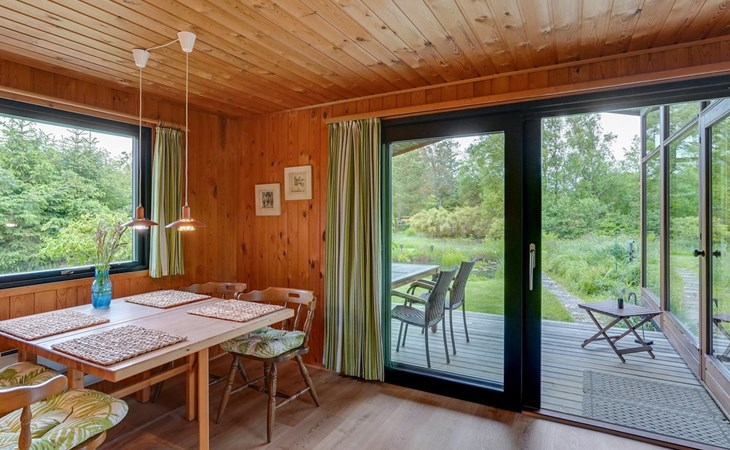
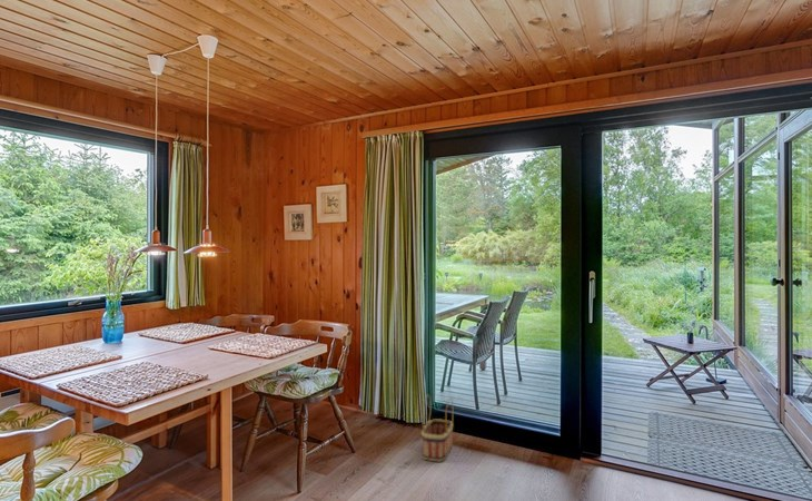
+ basket [420,393,454,462]
